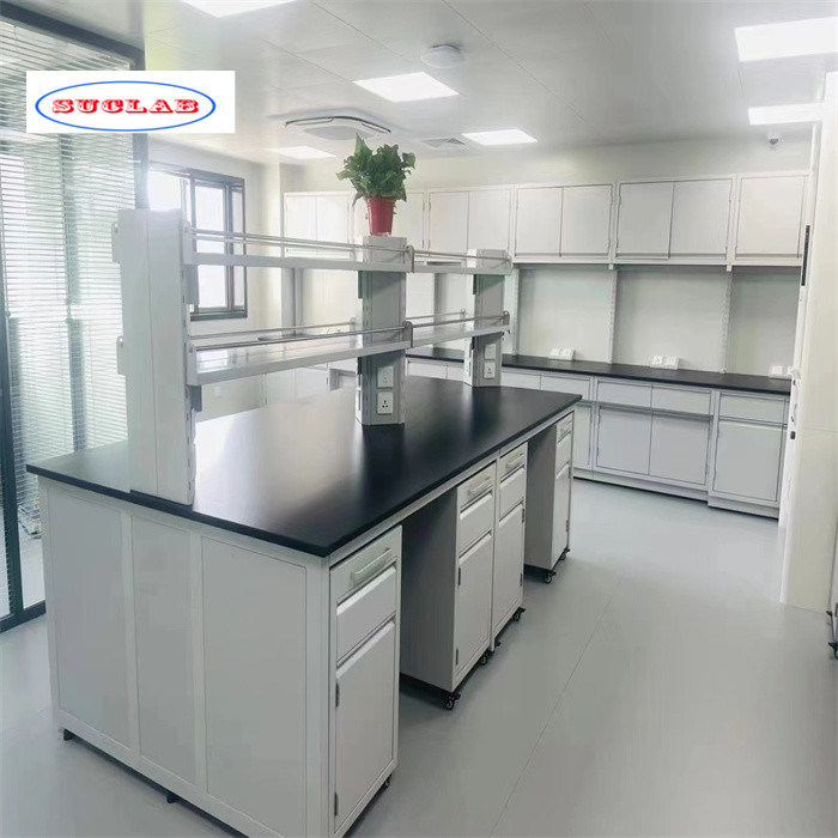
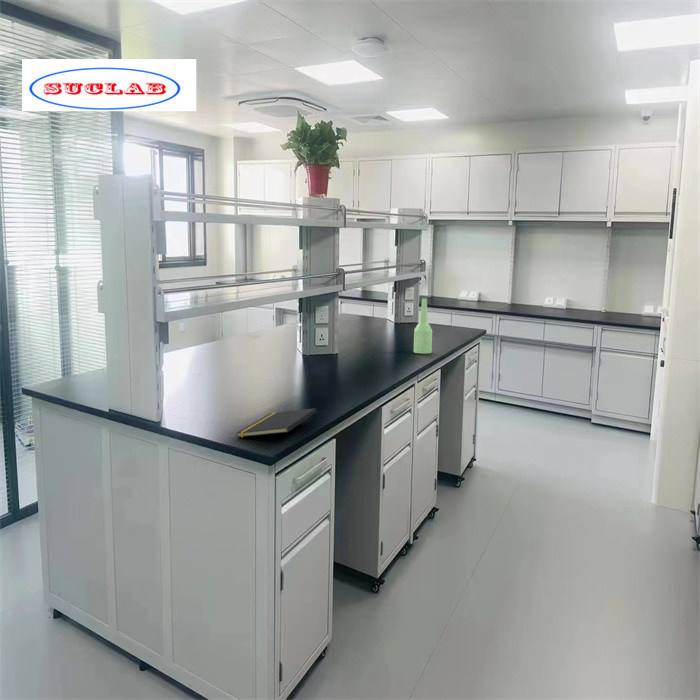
+ bottle [413,298,433,355]
+ notepad [236,407,317,438]
